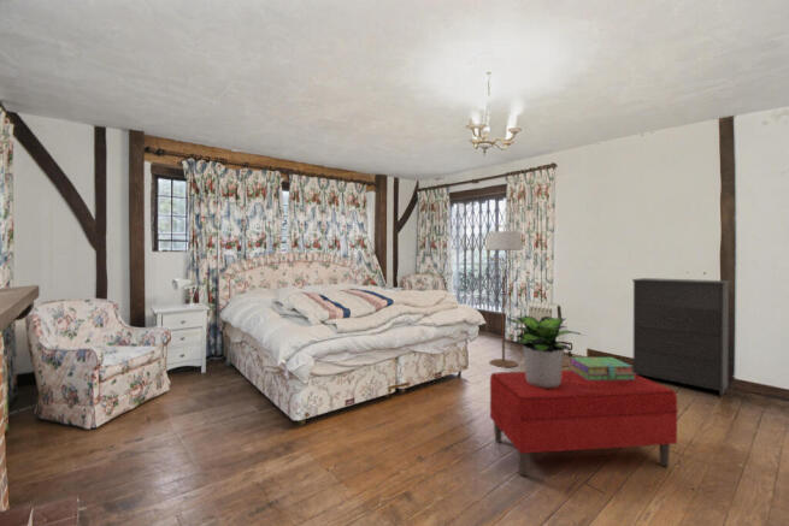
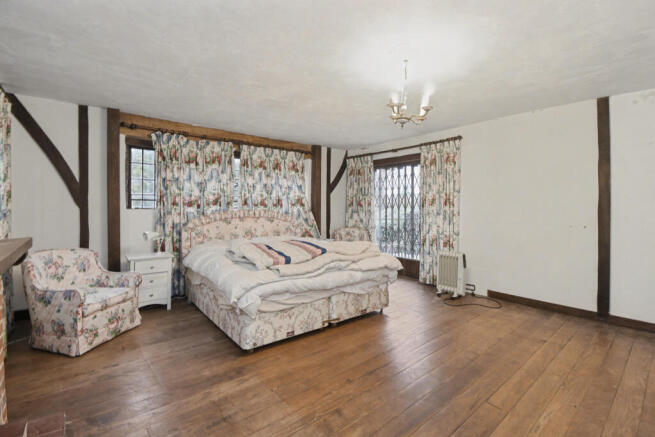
- potted plant [506,314,585,388]
- dresser [631,277,731,397]
- floor lamp [484,224,524,368]
- stack of books [567,356,635,380]
- bench [489,370,679,477]
